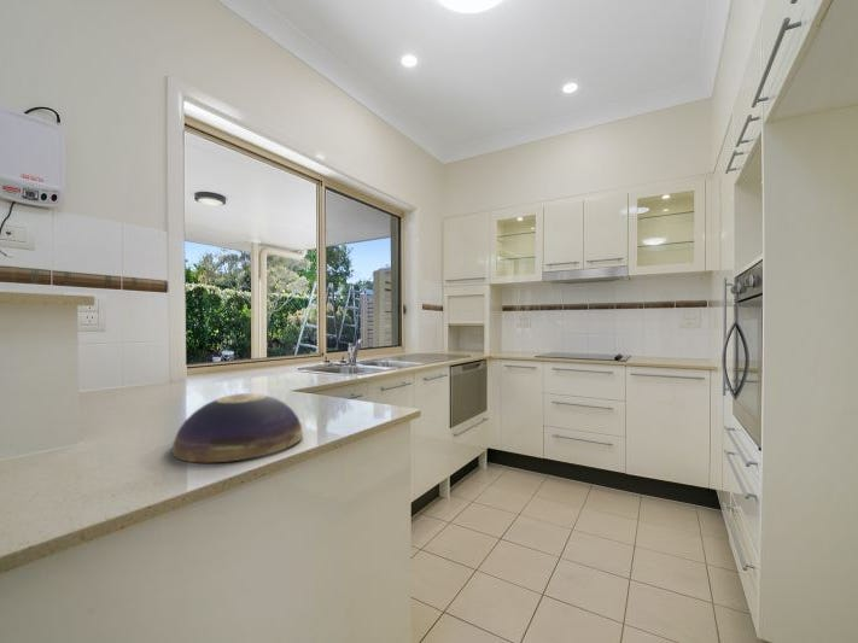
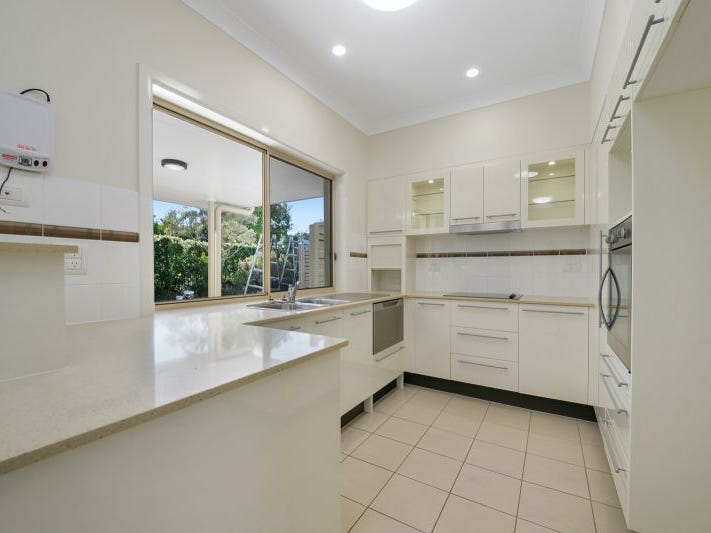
- decorative bowl [171,392,304,464]
